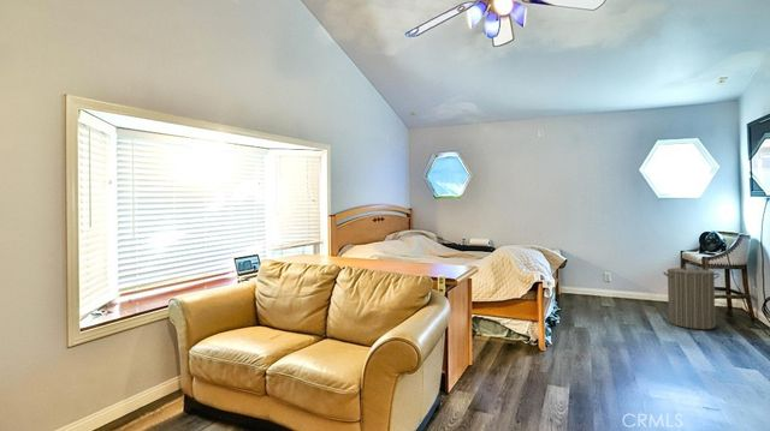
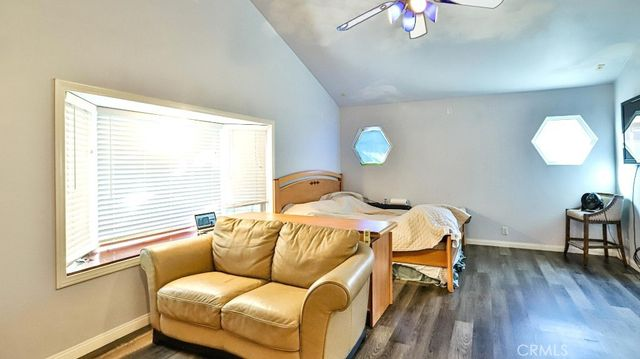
- laundry hamper [662,261,721,330]
